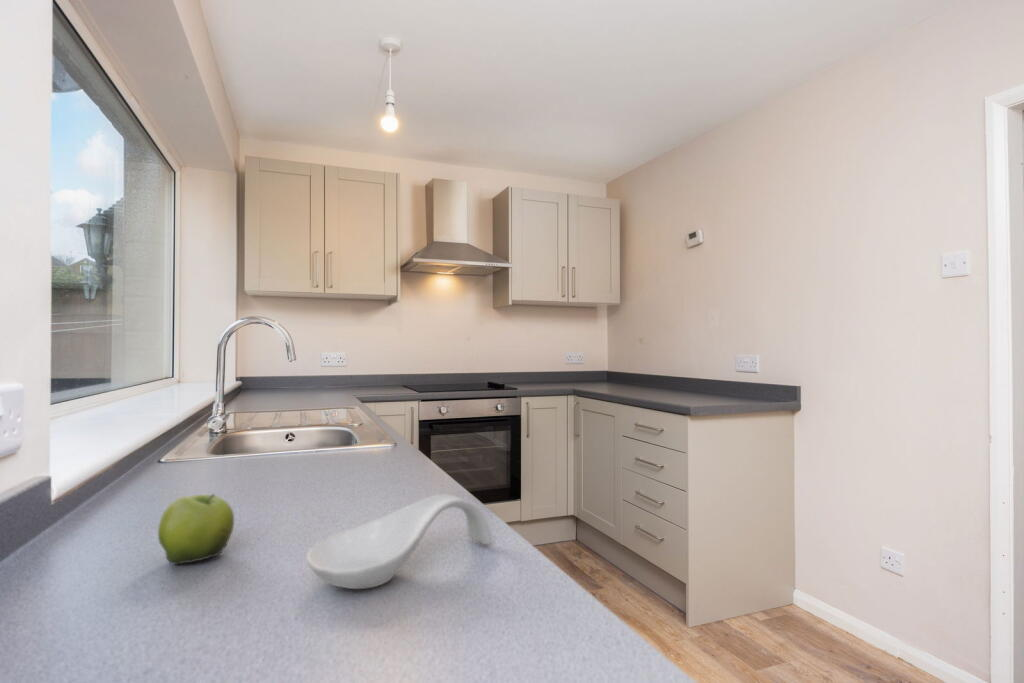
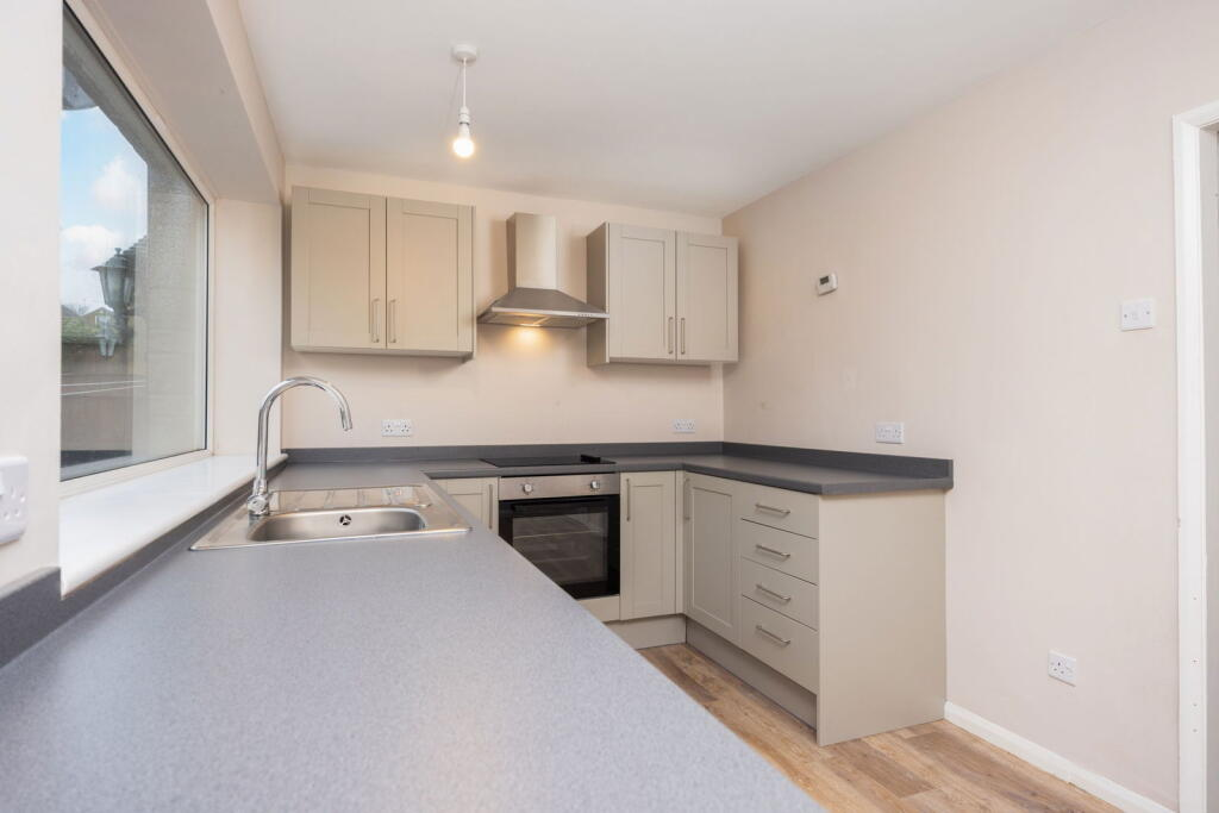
- fruit [157,493,235,566]
- spoon rest [305,494,493,590]
